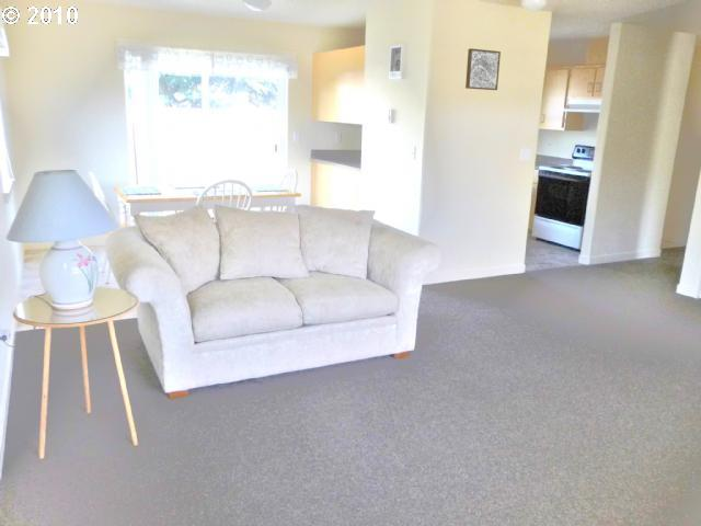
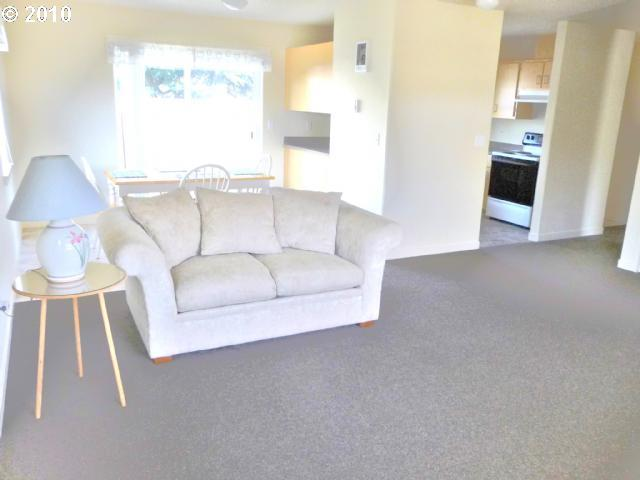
- wall art [464,47,502,91]
